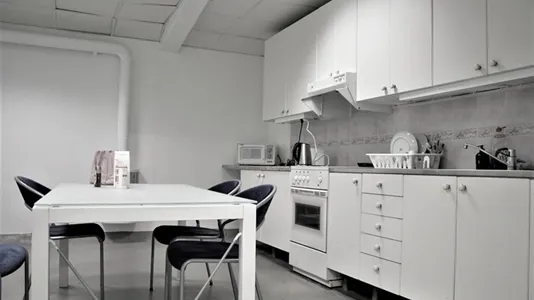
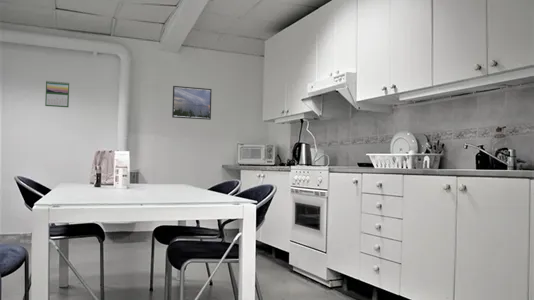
+ calendar [44,80,70,108]
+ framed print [171,85,213,121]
